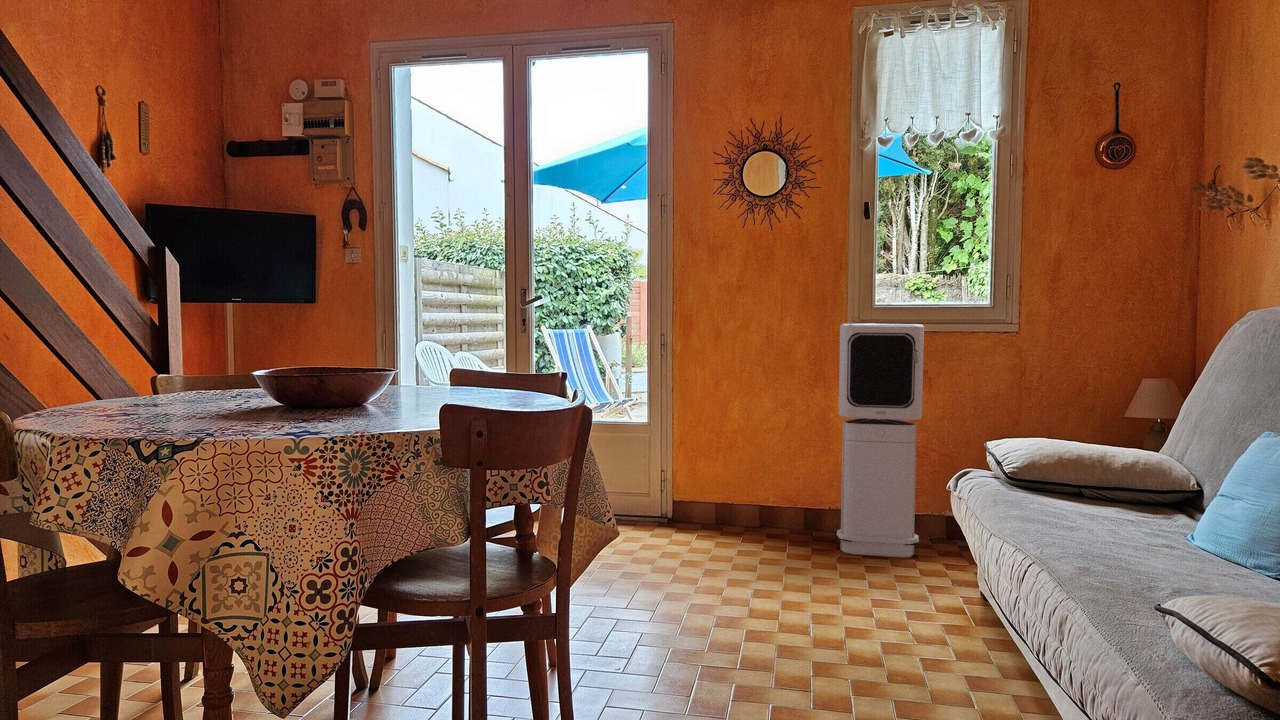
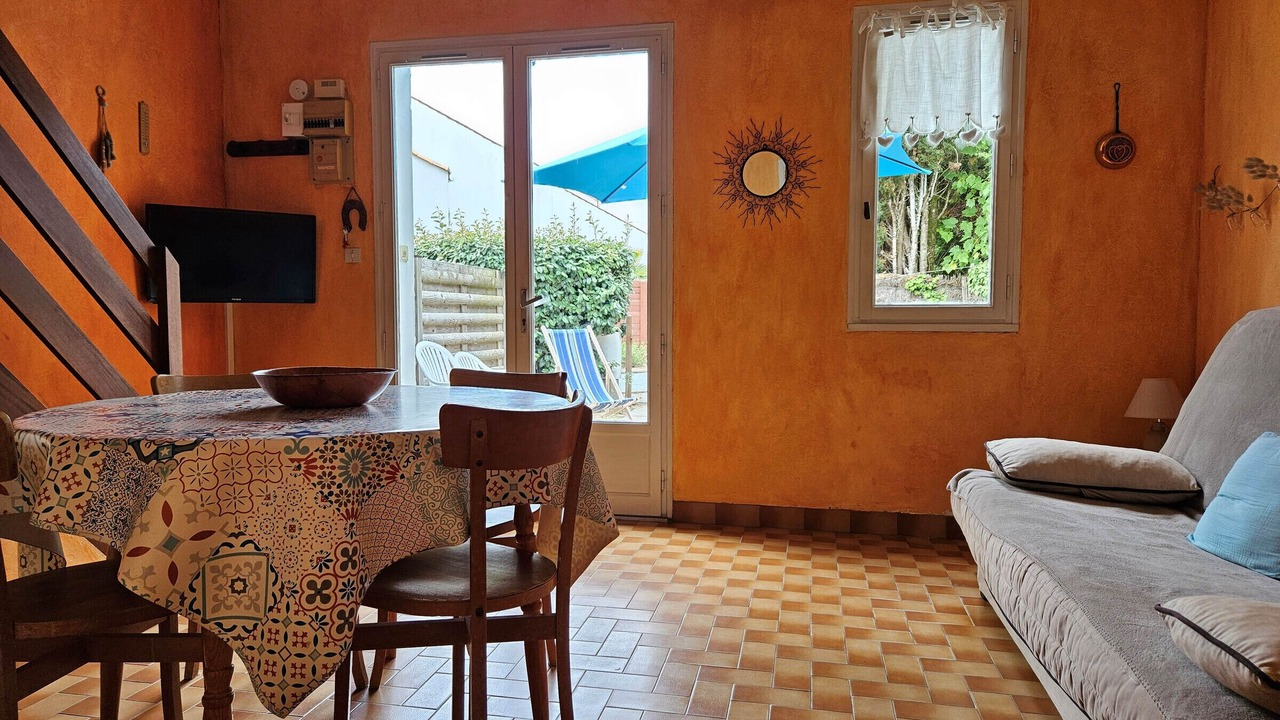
- air purifier [836,322,925,558]
